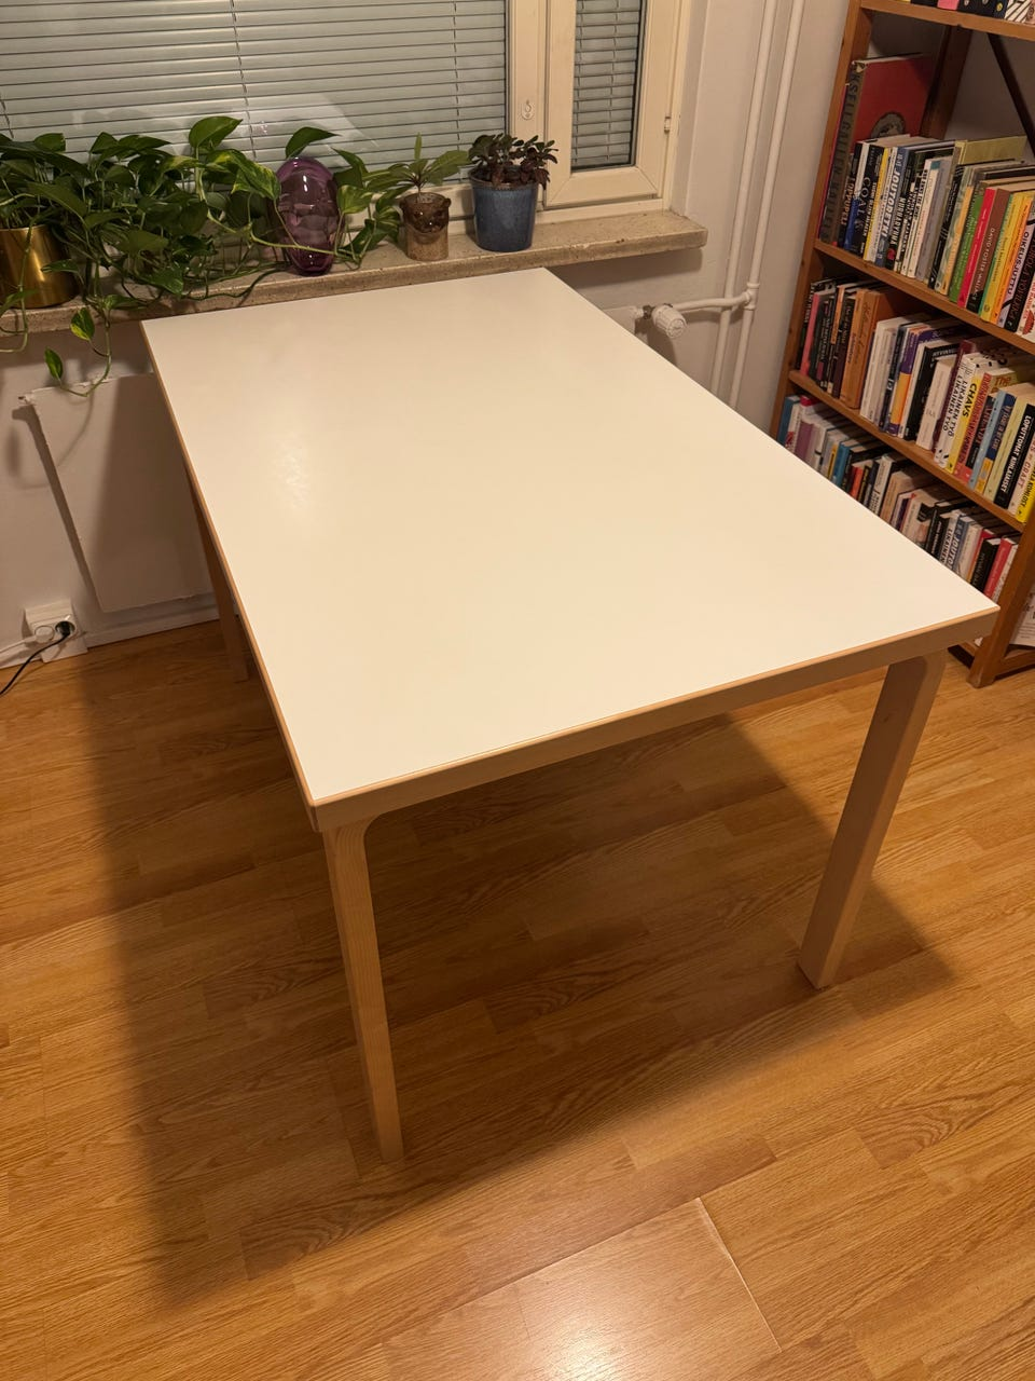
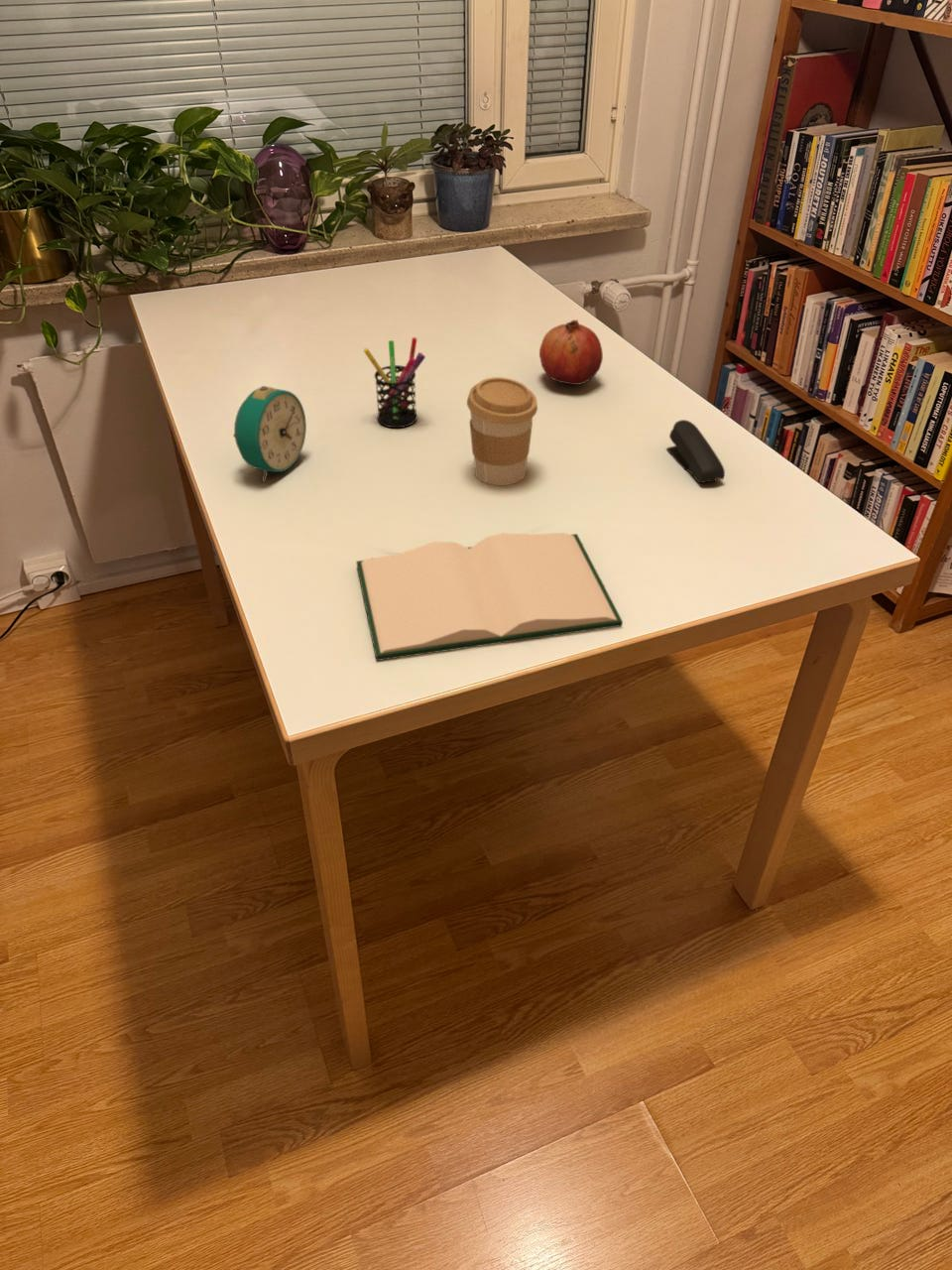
+ alarm clock [232,385,307,483]
+ stapler [665,419,726,484]
+ hardback book [355,532,624,662]
+ fruit [538,318,604,386]
+ pen holder [363,336,426,429]
+ coffee cup [466,376,538,486]
